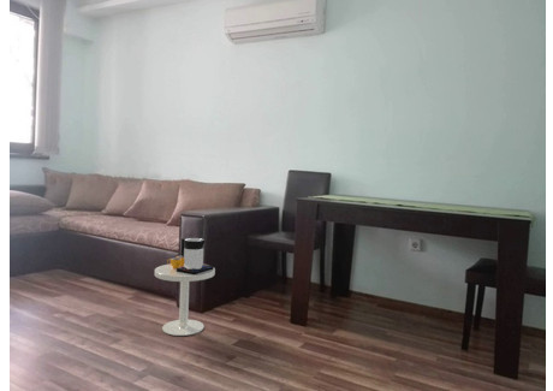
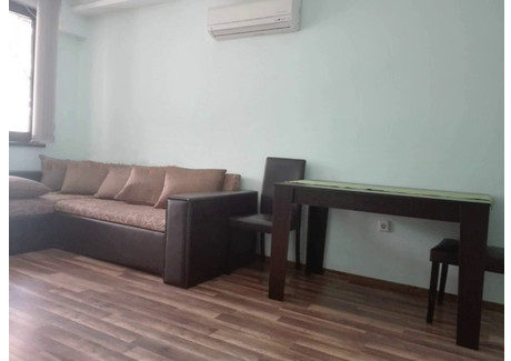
- side table [154,237,216,337]
